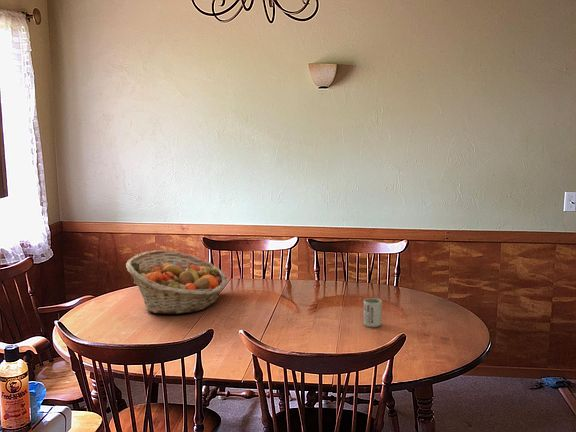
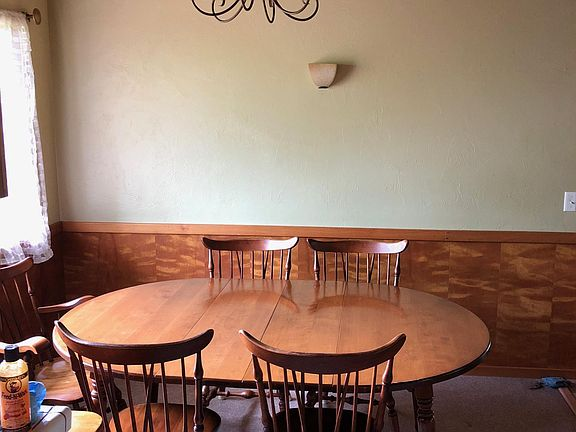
- cup [363,297,383,328]
- fruit basket [125,249,228,315]
